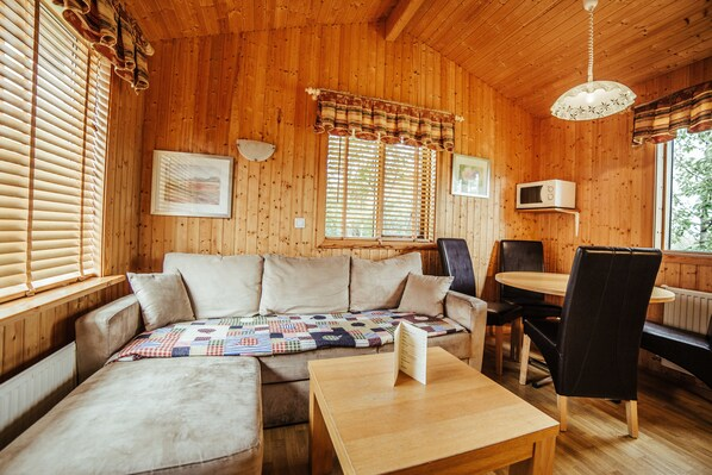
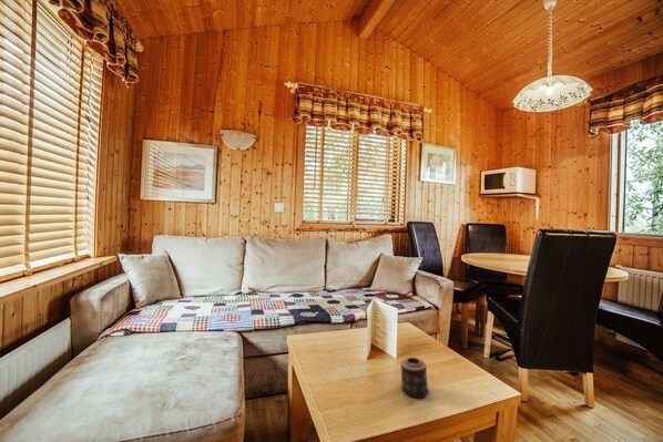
+ candle [400,357,431,399]
